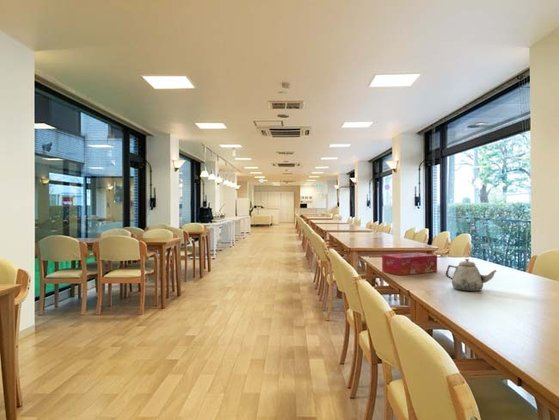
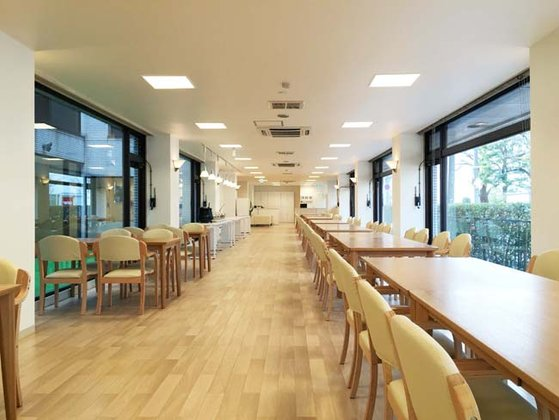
- teapot [445,258,497,292]
- tissue box [381,252,438,276]
